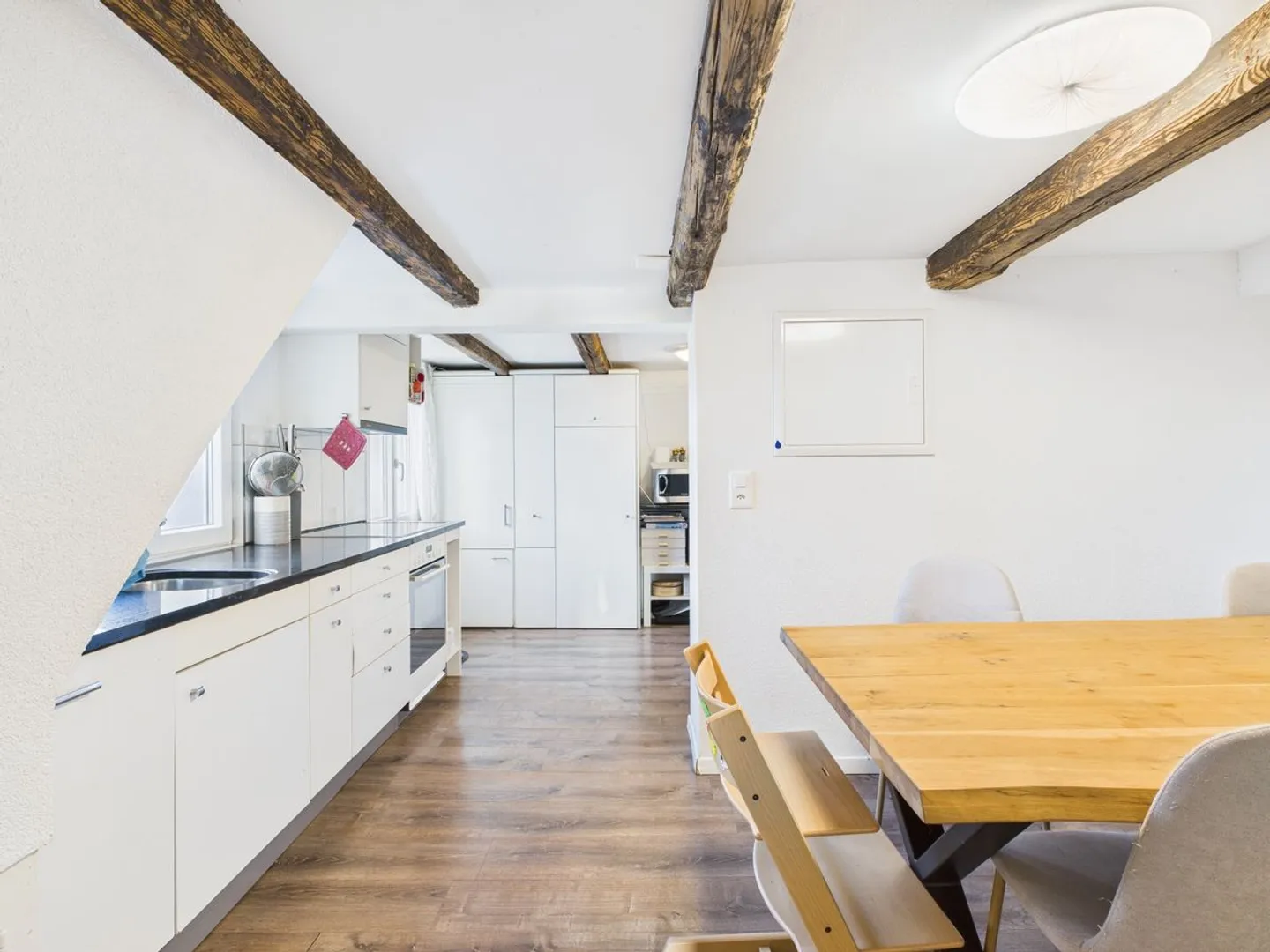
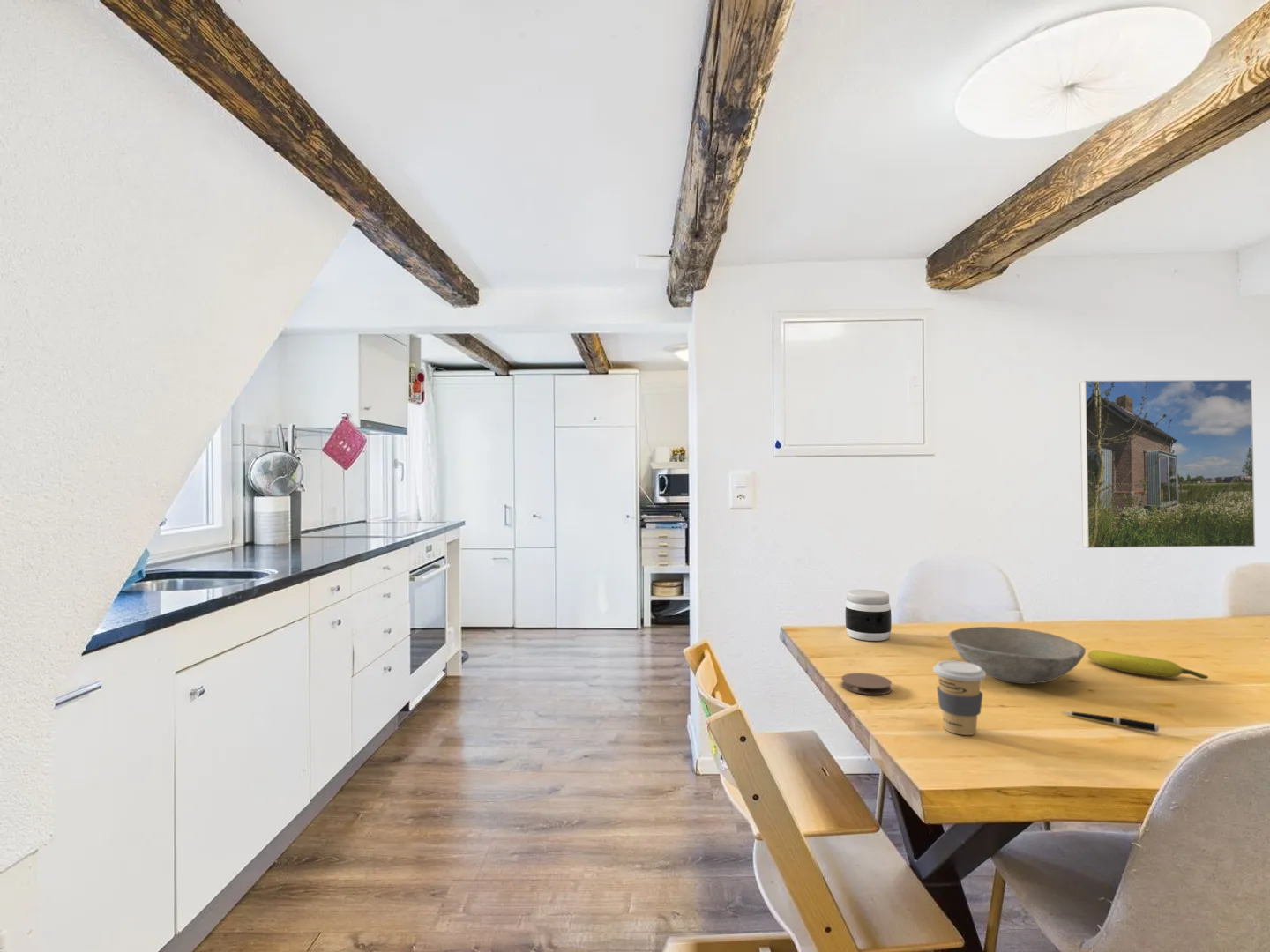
+ coffee cup [932,659,987,736]
+ coaster [840,672,893,695]
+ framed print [1079,379,1256,549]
+ pen [1059,710,1160,733]
+ bowl [947,626,1087,685]
+ banana [1087,649,1209,680]
+ jar [845,589,893,642]
